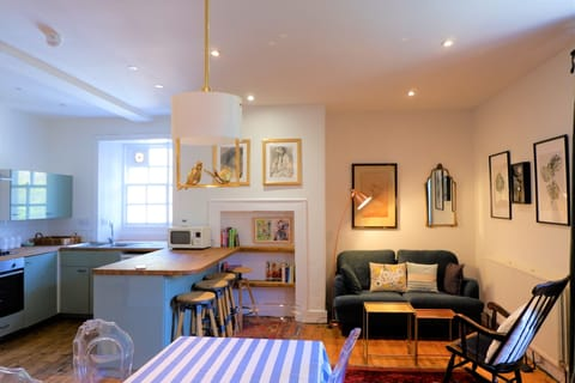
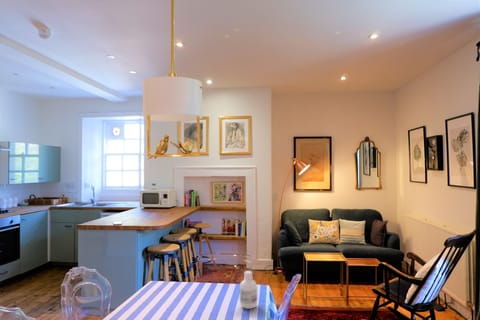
+ bottle [239,270,258,310]
